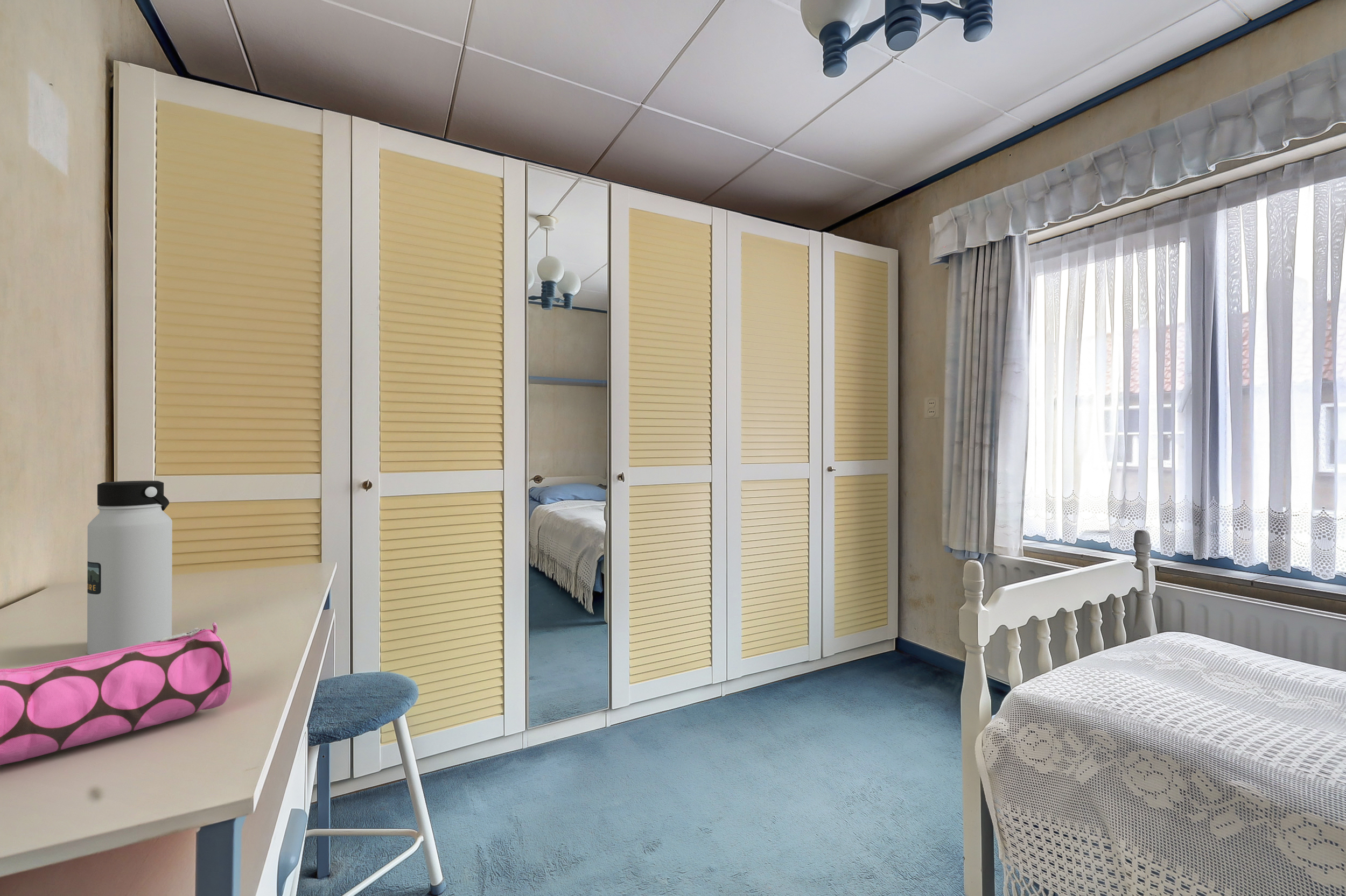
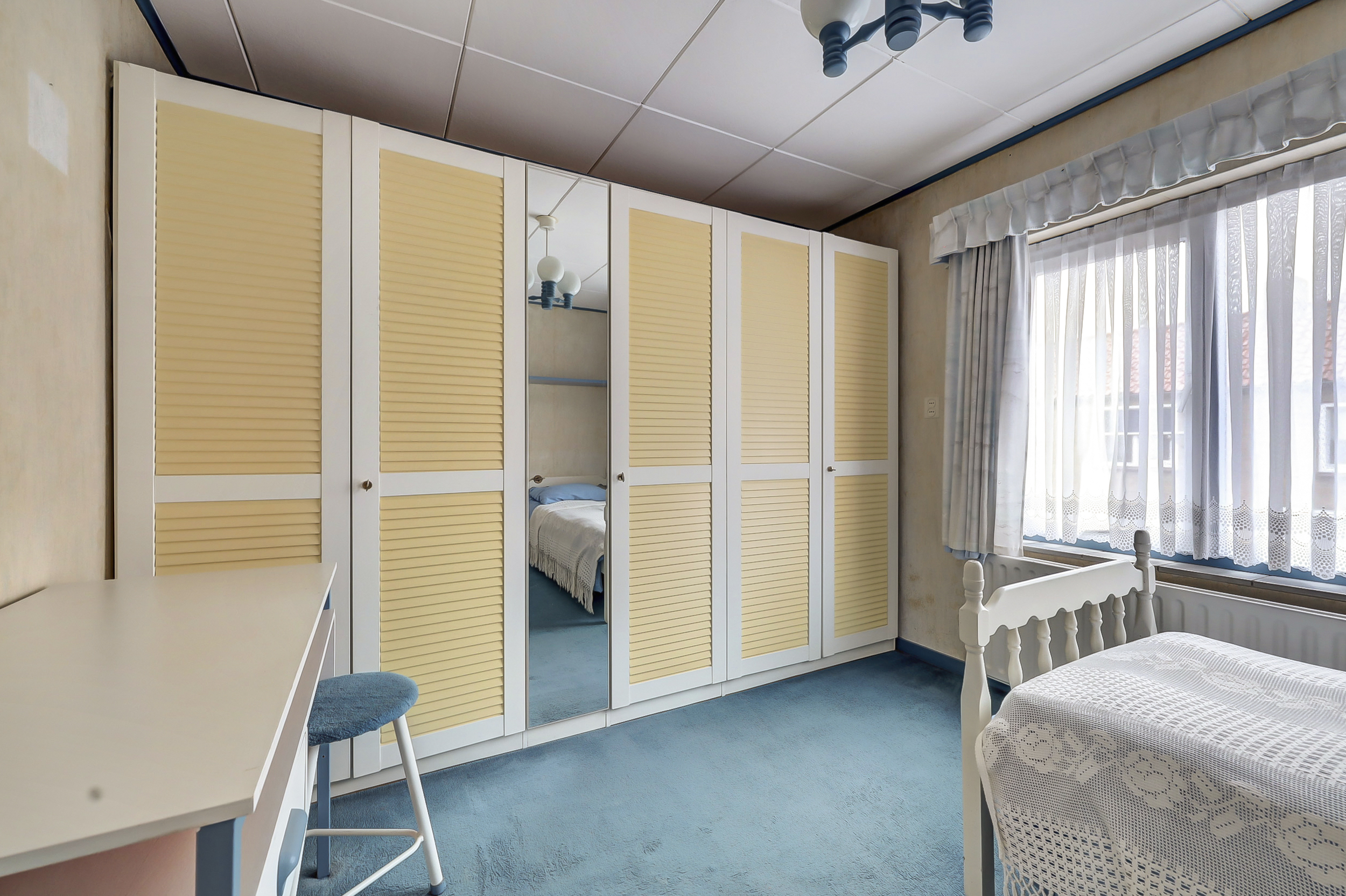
- water bottle [87,480,173,655]
- pencil case [0,622,233,765]
